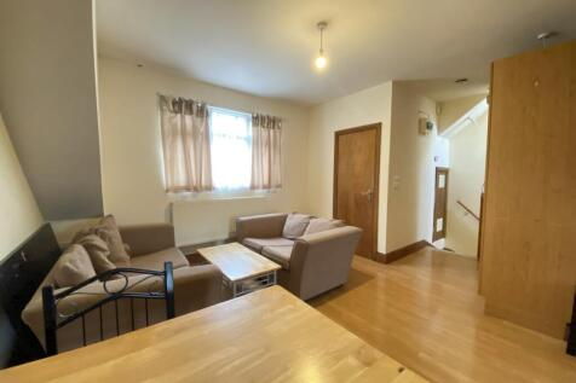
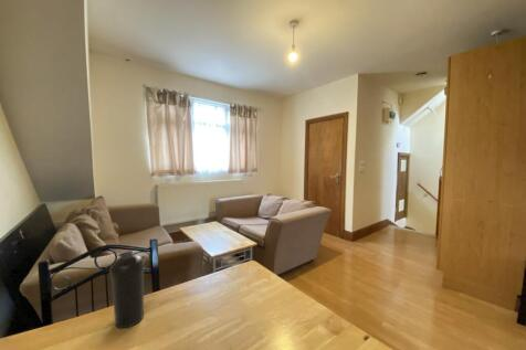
+ water bottle [108,250,146,329]
